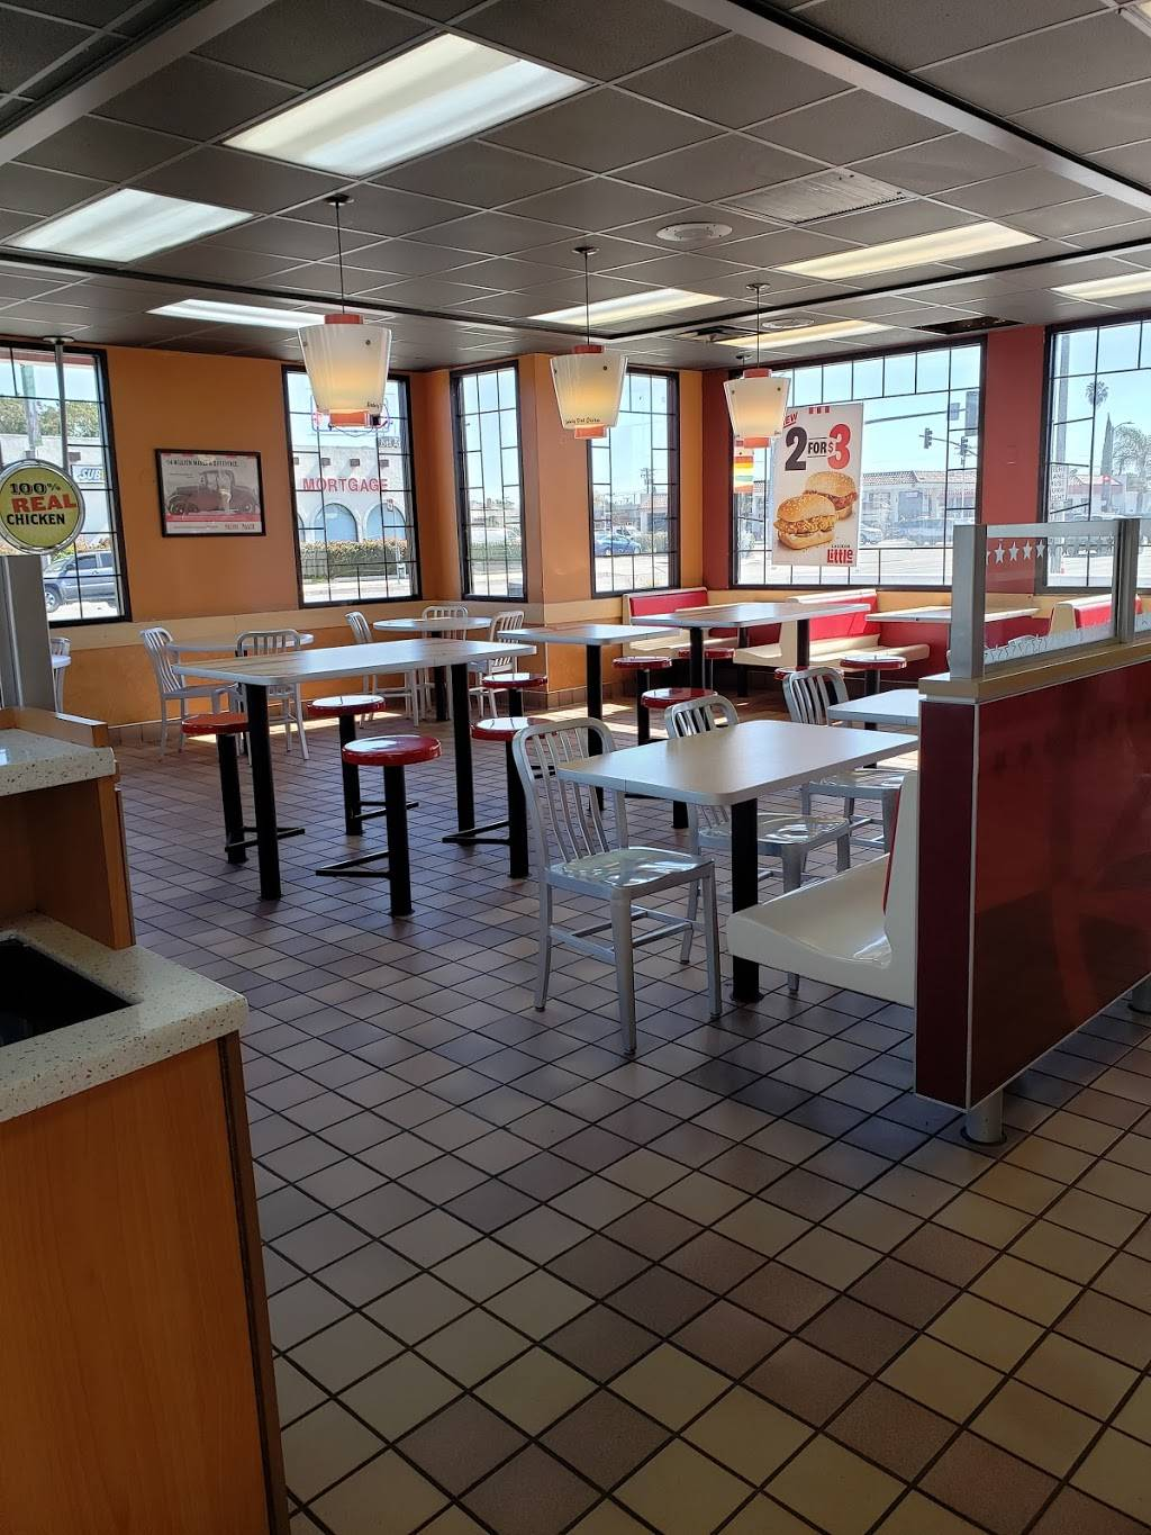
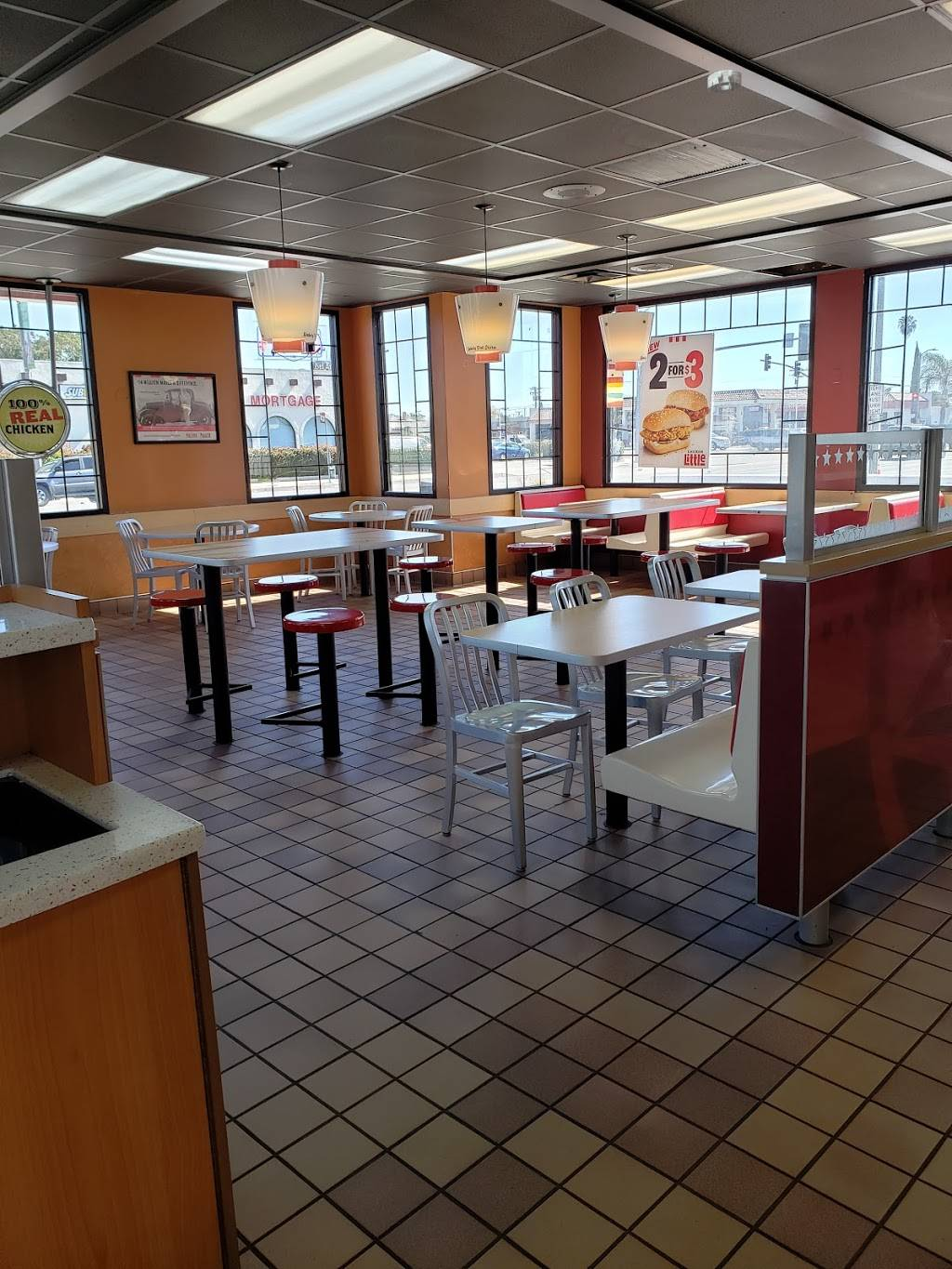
+ smoke detector [707,69,743,94]
